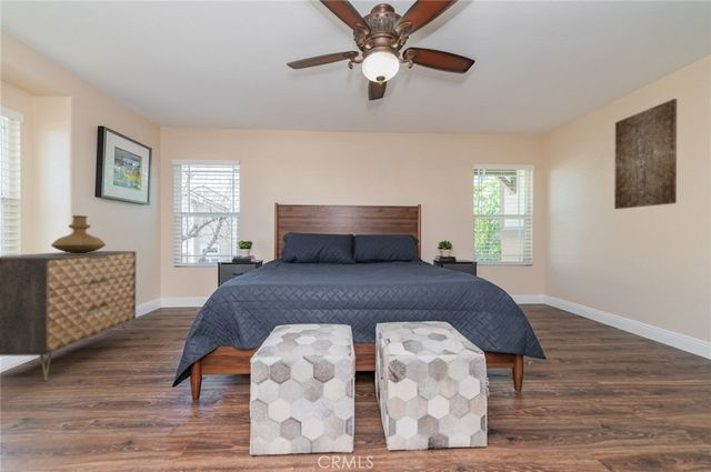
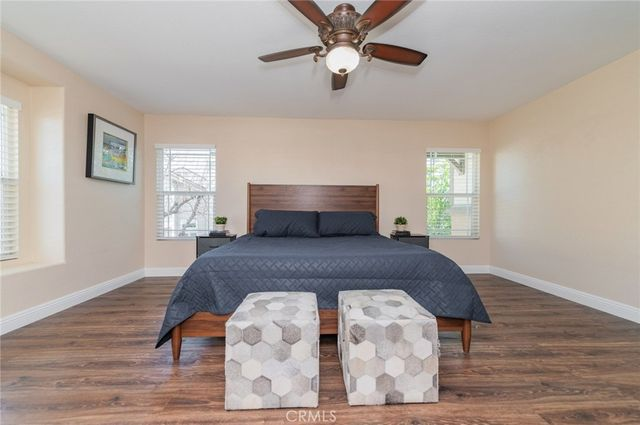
- wall art [613,98,678,210]
- dresser [0,250,137,382]
- vase [50,214,108,253]
